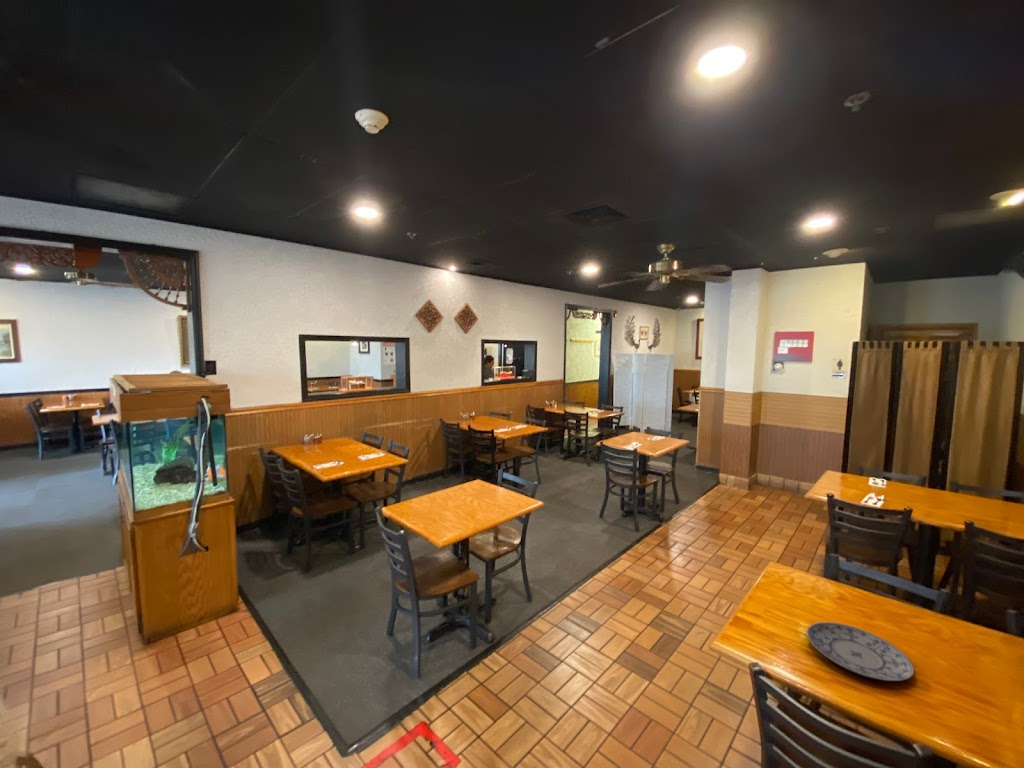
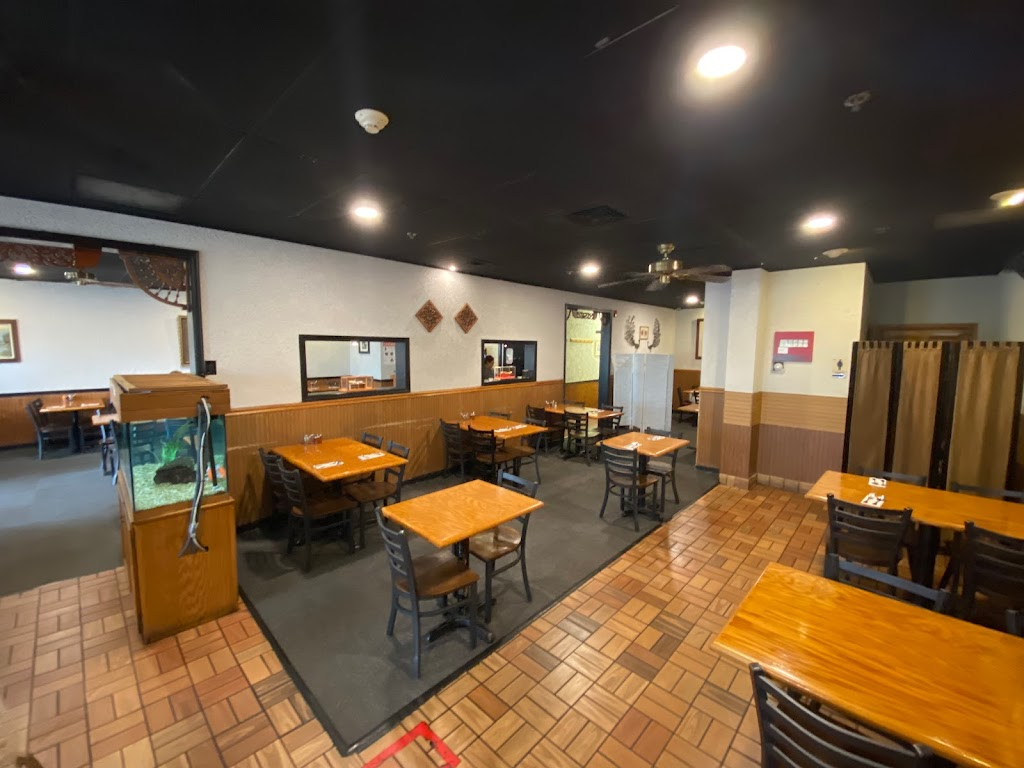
- plate [806,621,915,682]
